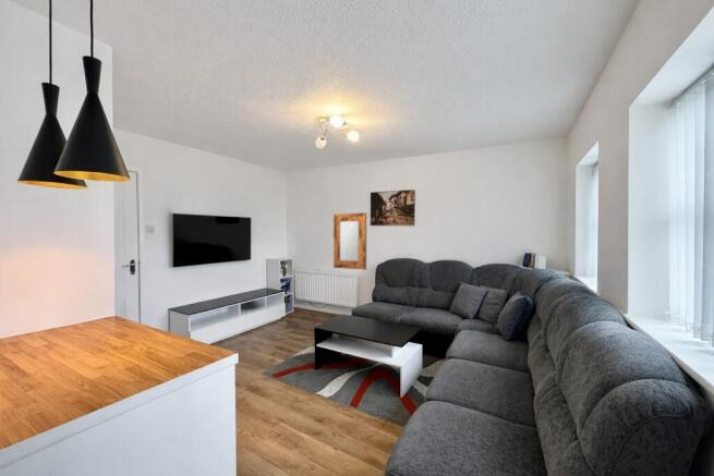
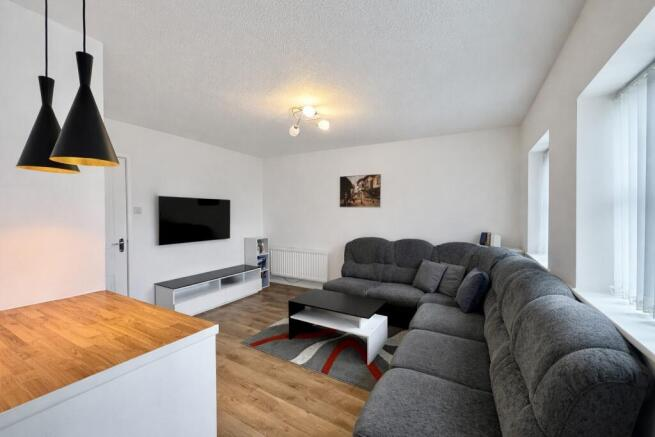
- home mirror [332,211,367,271]
